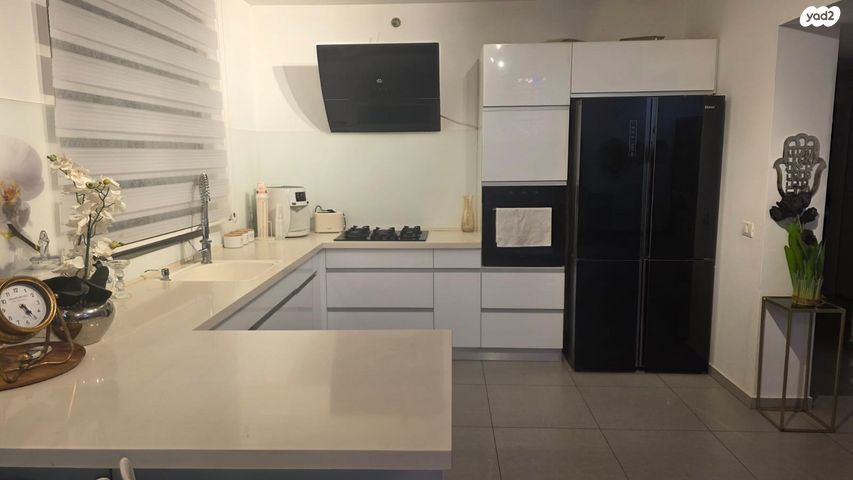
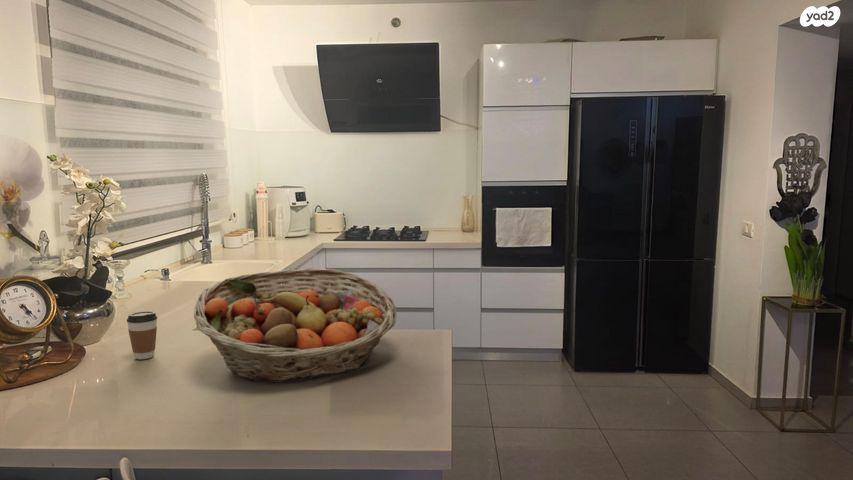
+ coffee cup [126,310,158,360]
+ fruit basket [193,268,397,383]
